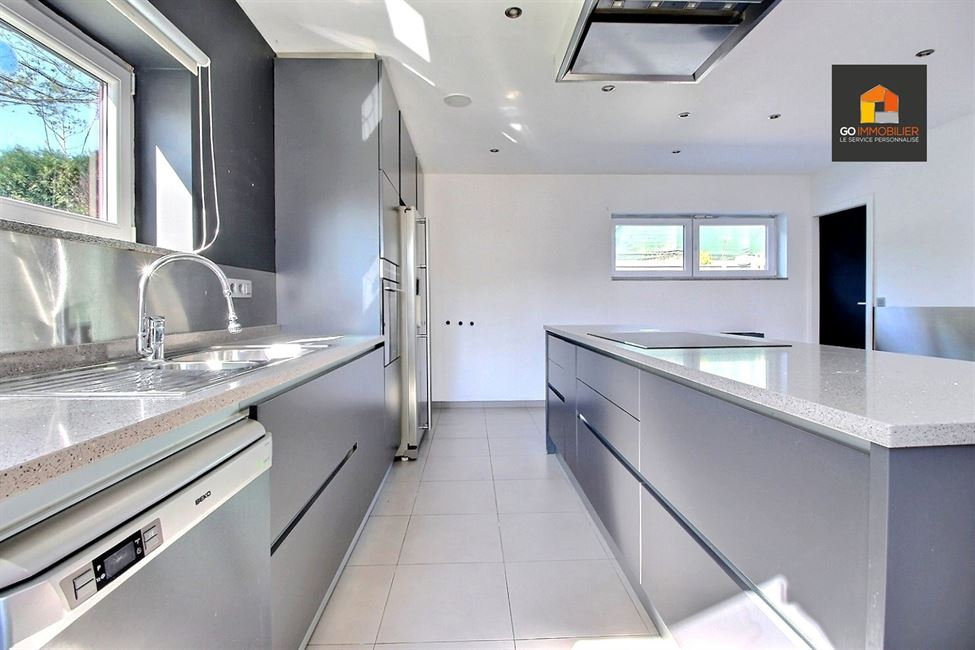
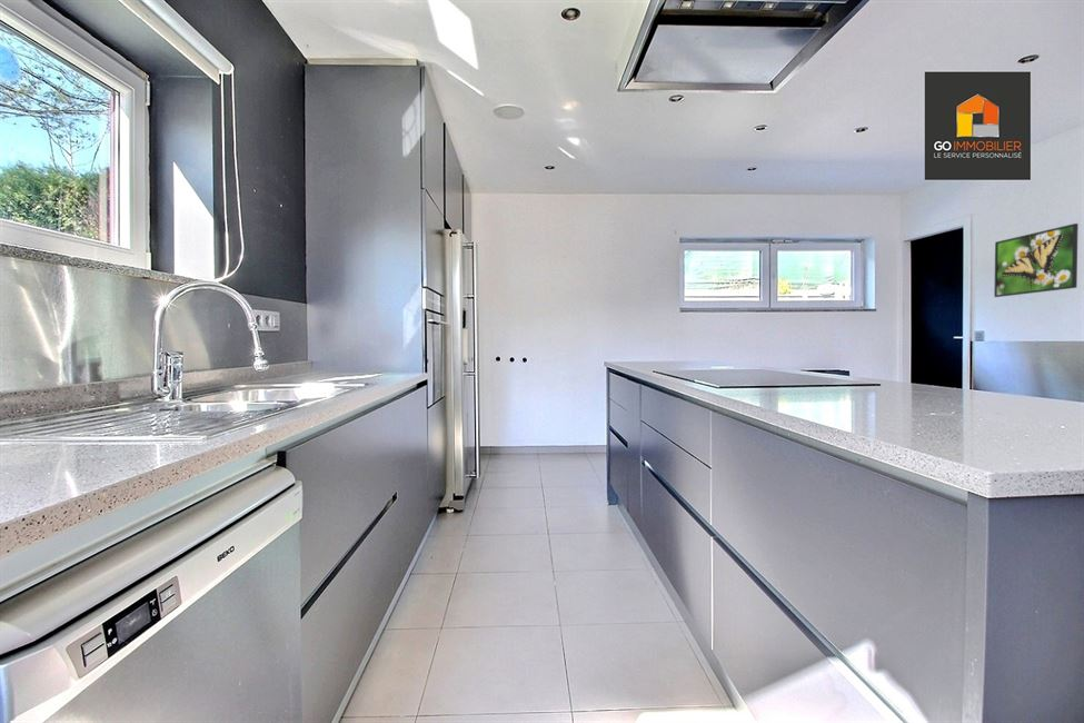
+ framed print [993,222,1080,298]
